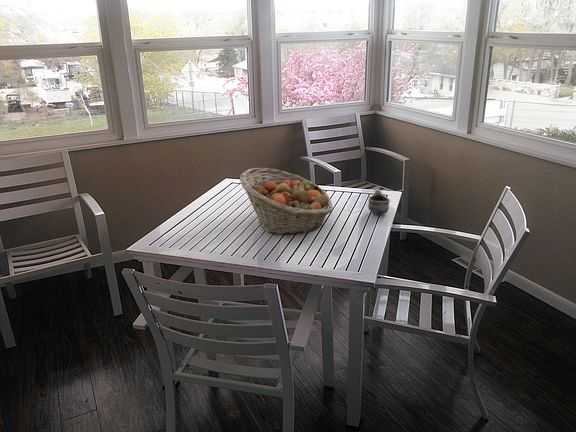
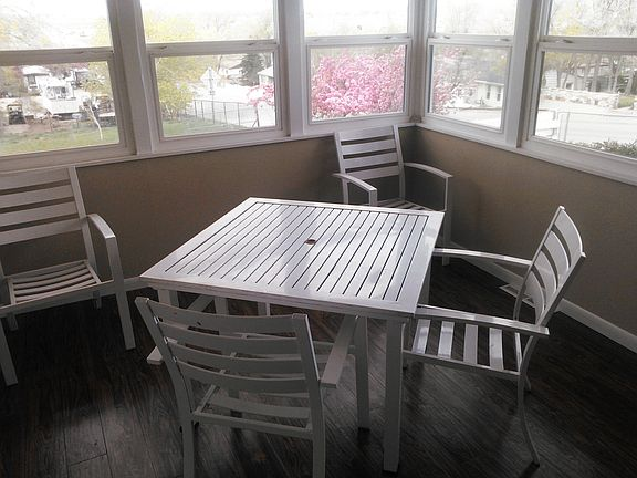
- mug [367,188,391,216]
- fruit basket [239,167,334,236]
